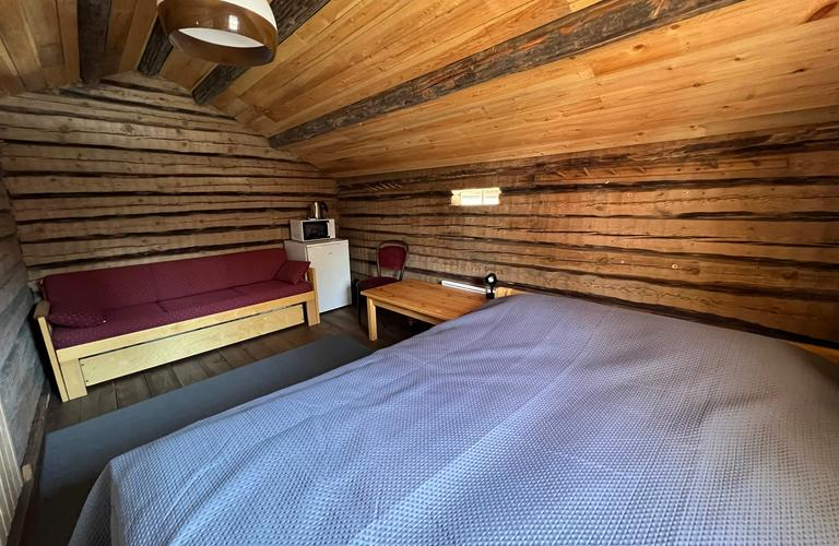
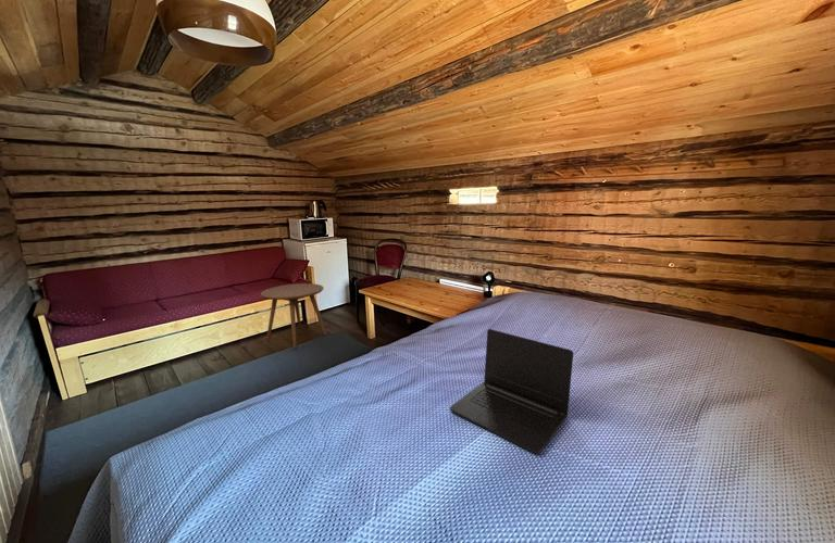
+ laptop [449,328,574,455]
+ side table [260,282,328,350]
